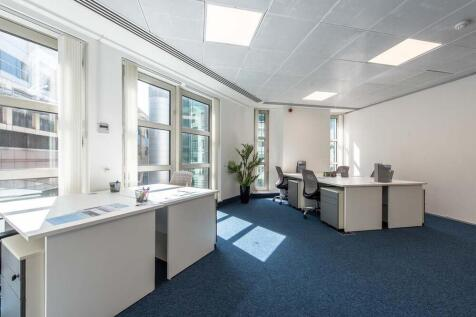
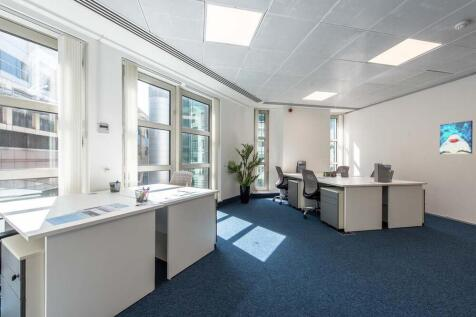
+ wall art [439,120,474,155]
